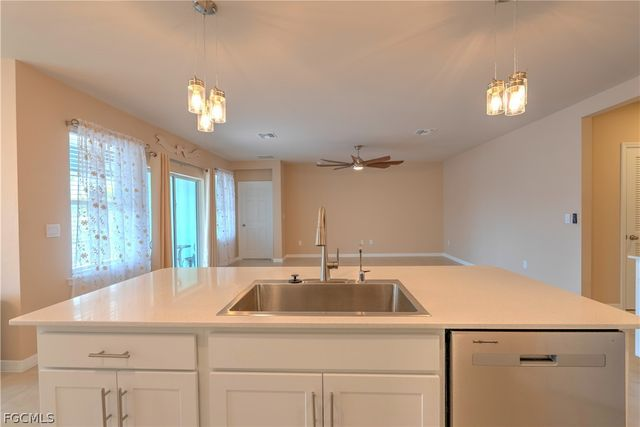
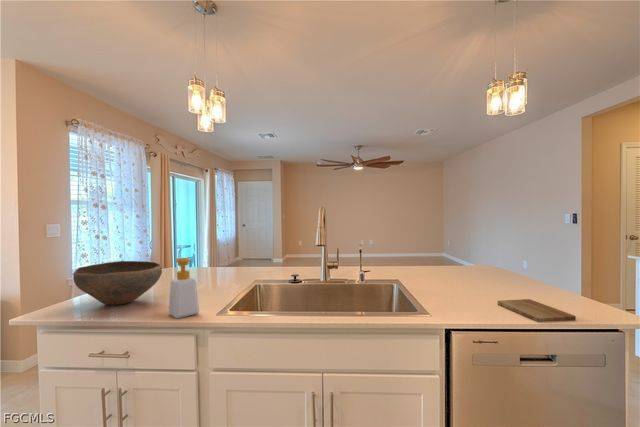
+ cutting board [497,298,577,323]
+ soap bottle [168,257,200,319]
+ bowl [72,260,163,306]
